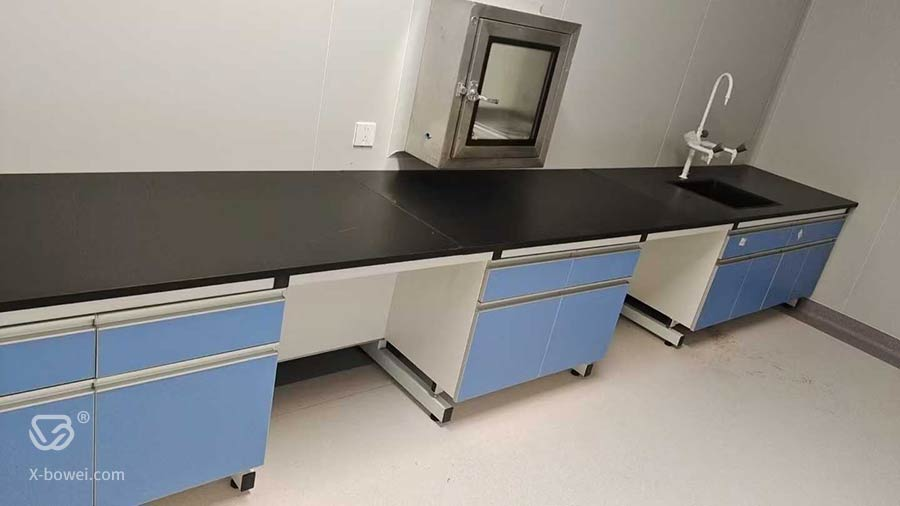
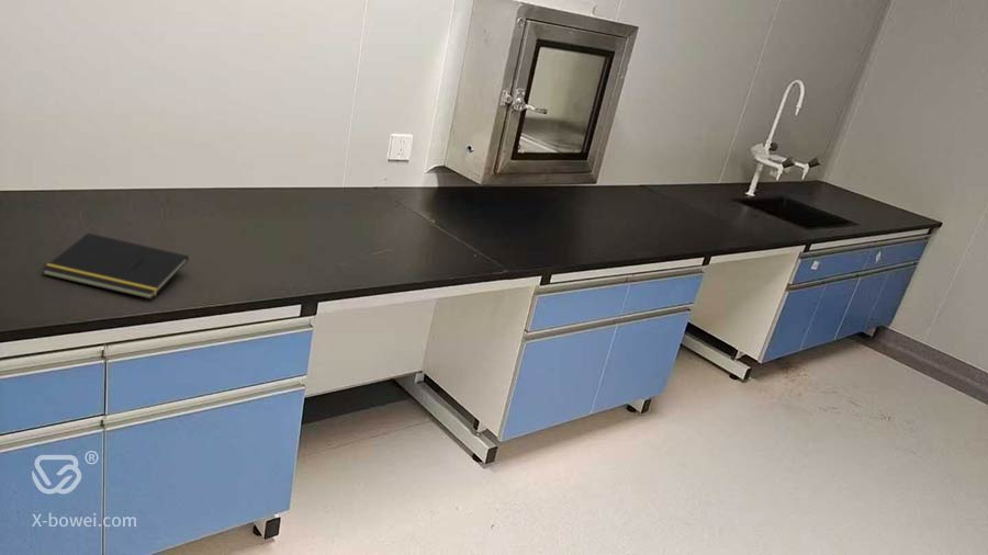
+ notepad [41,231,190,301]
